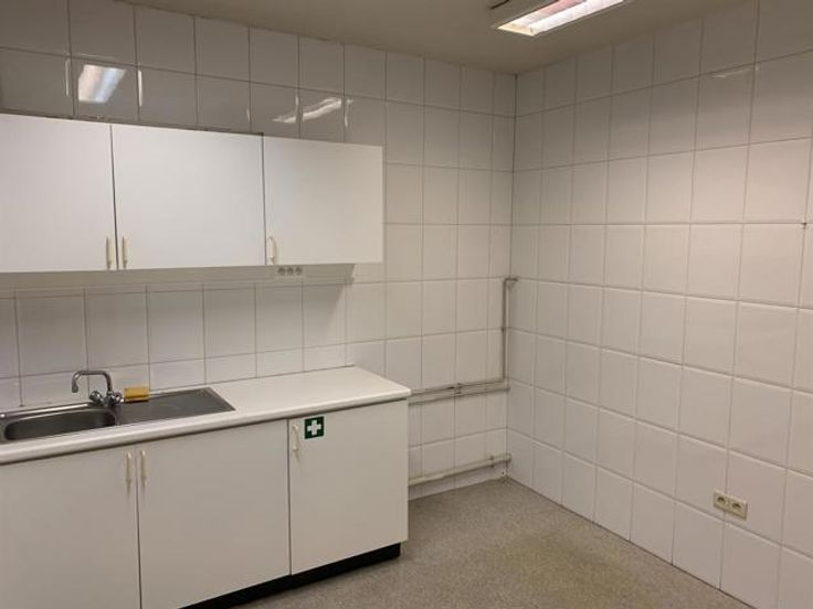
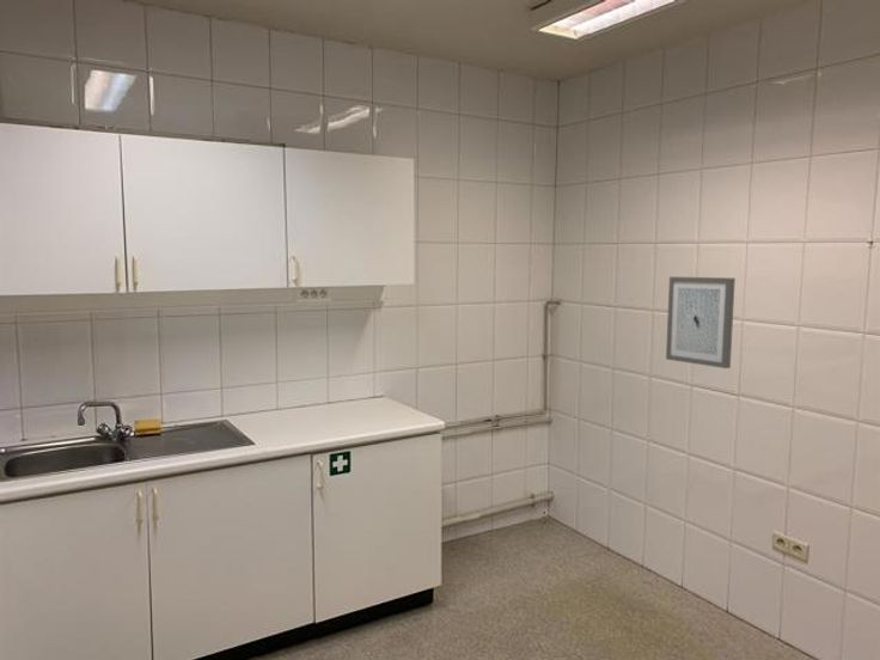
+ wall art [665,276,737,369]
